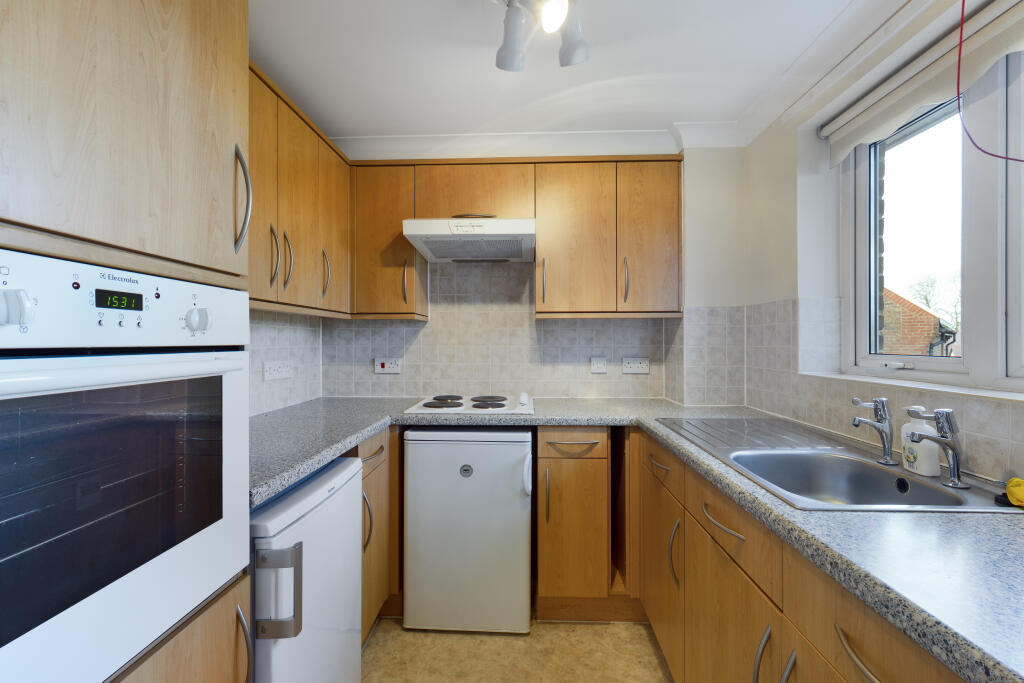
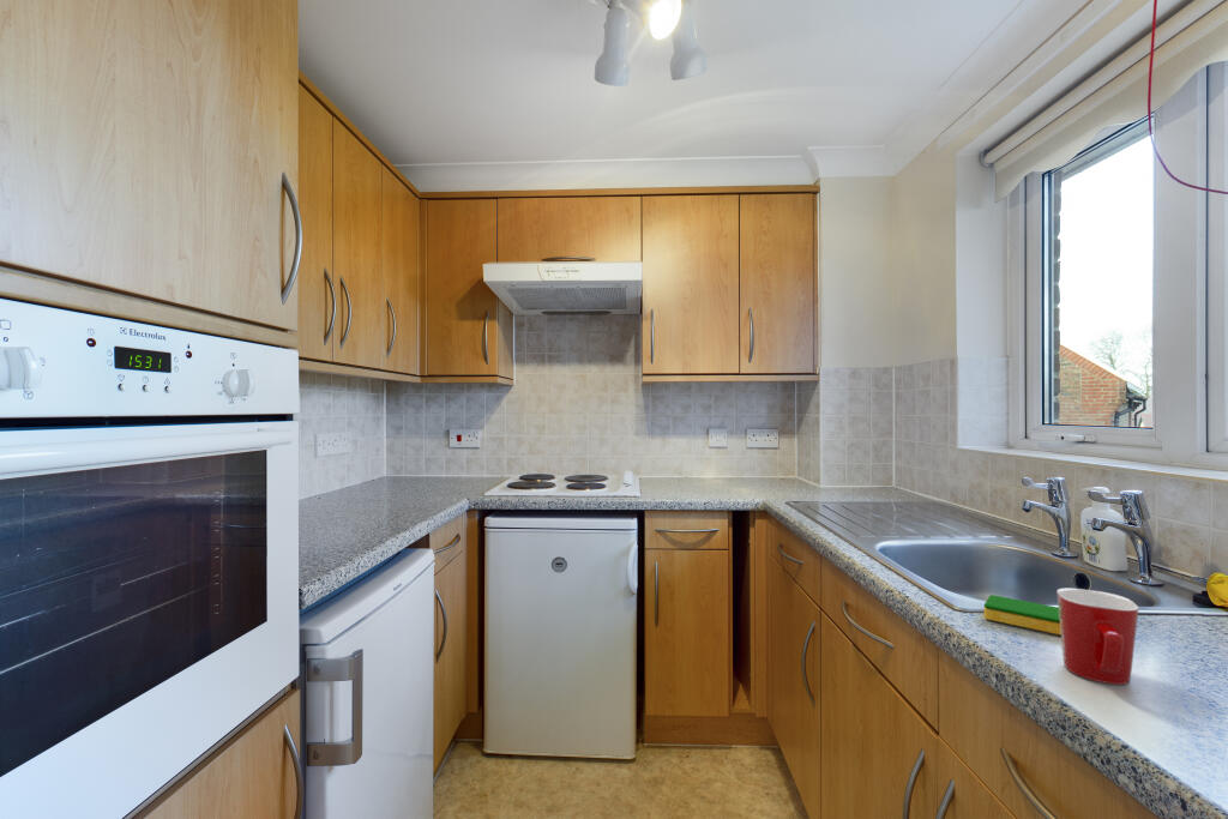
+ dish sponge [983,594,1061,637]
+ mug [1055,588,1139,686]
